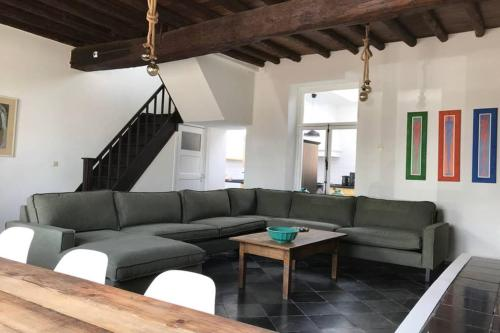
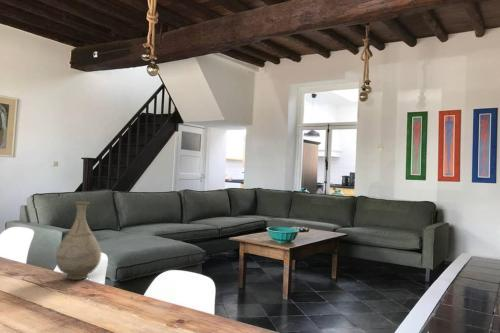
+ vase [55,201,102,281]
